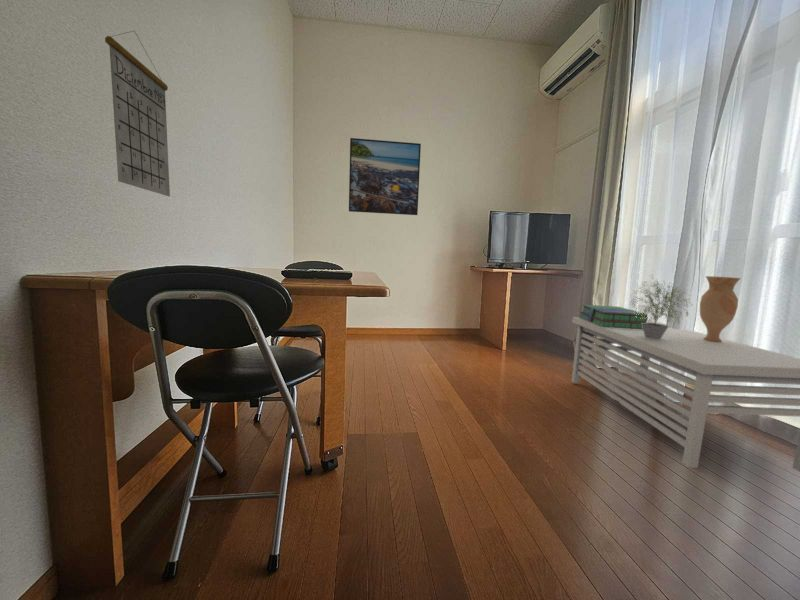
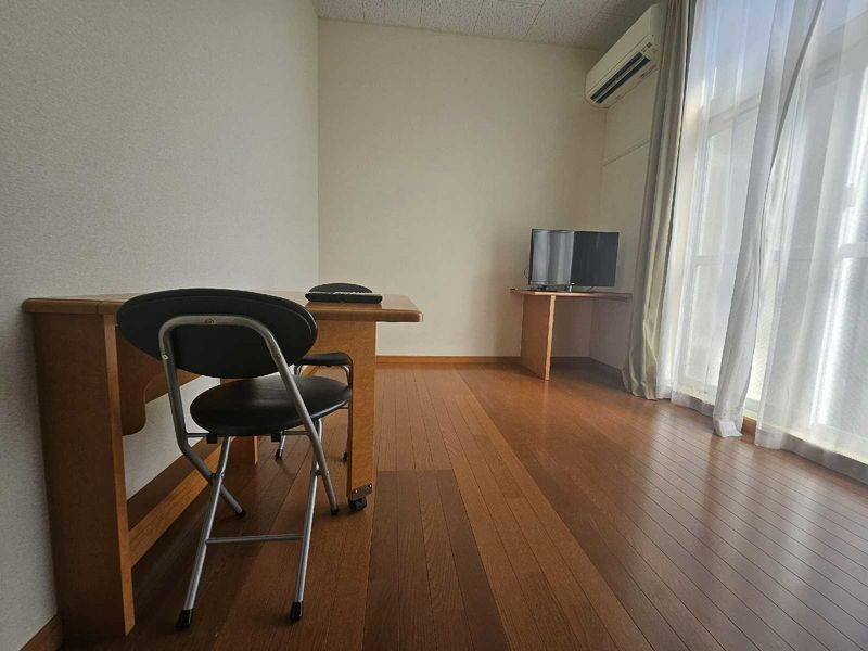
- vase [699,275,742,342]
- calendar [104,30,171,198]
- potted plant [629,274,694,339]
- storage bench [571,316,800,473]
- stack of books [579,304,648,329]
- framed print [348,137,422,216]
